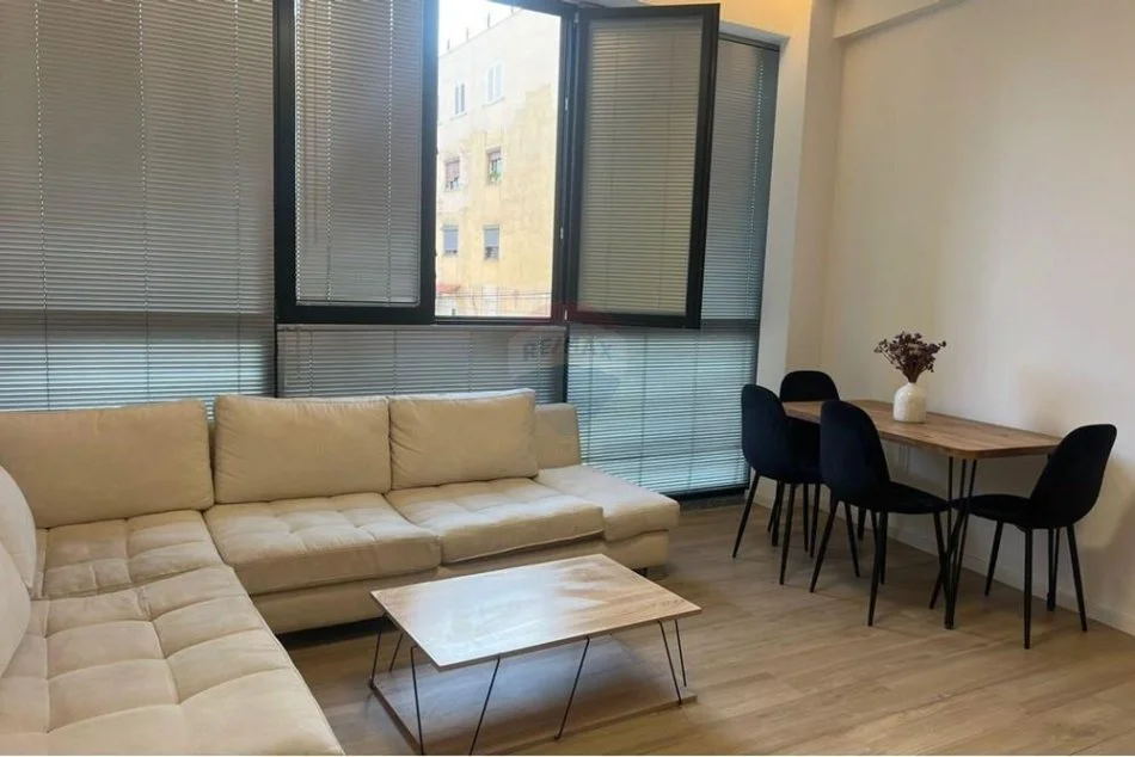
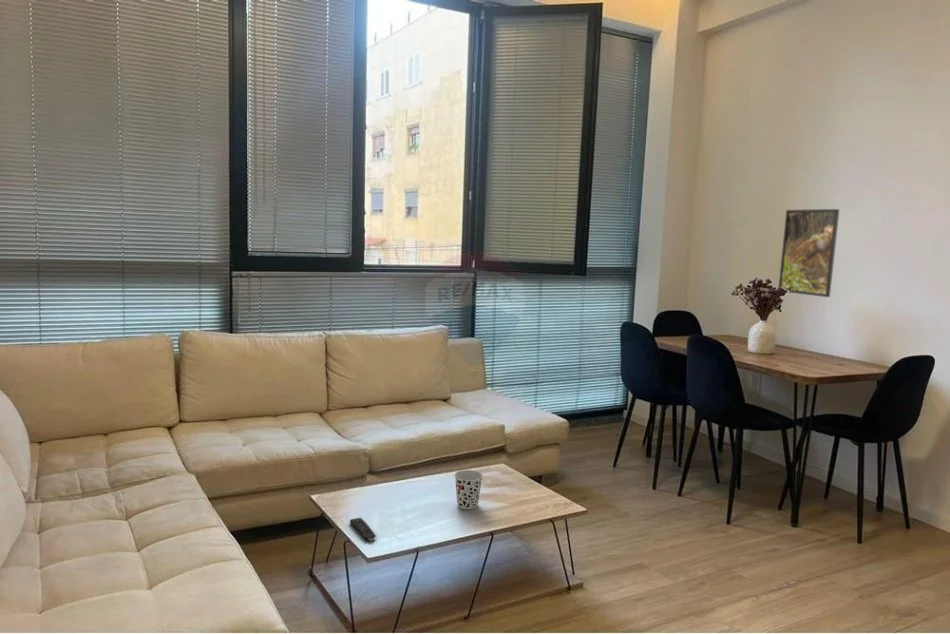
+ cup [454,469,484,510]
+ remote control [349,517,377,542]
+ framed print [778,208,841,298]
